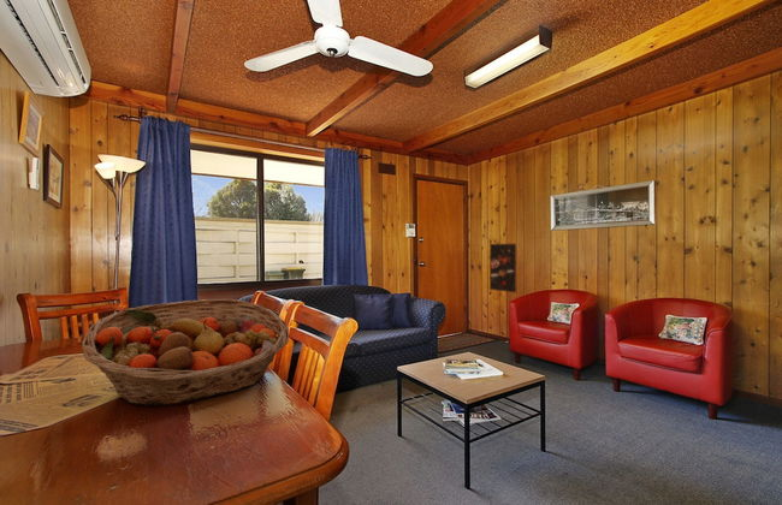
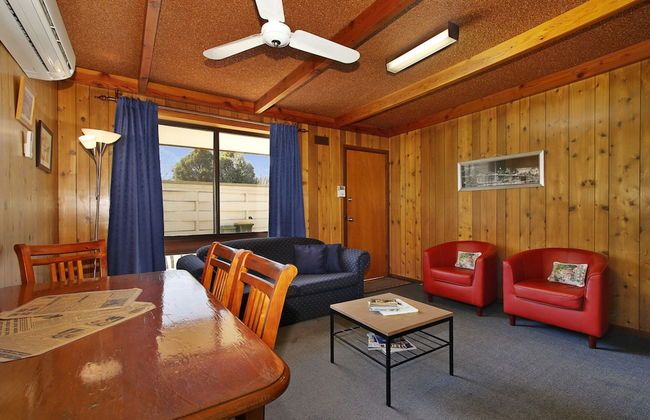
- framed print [488,243,517,293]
- fruit basket [82,298,290,408]
